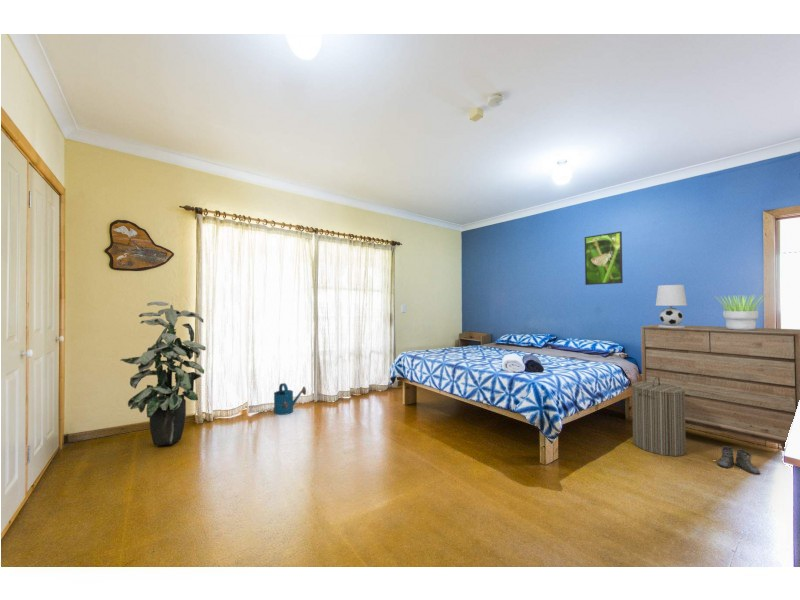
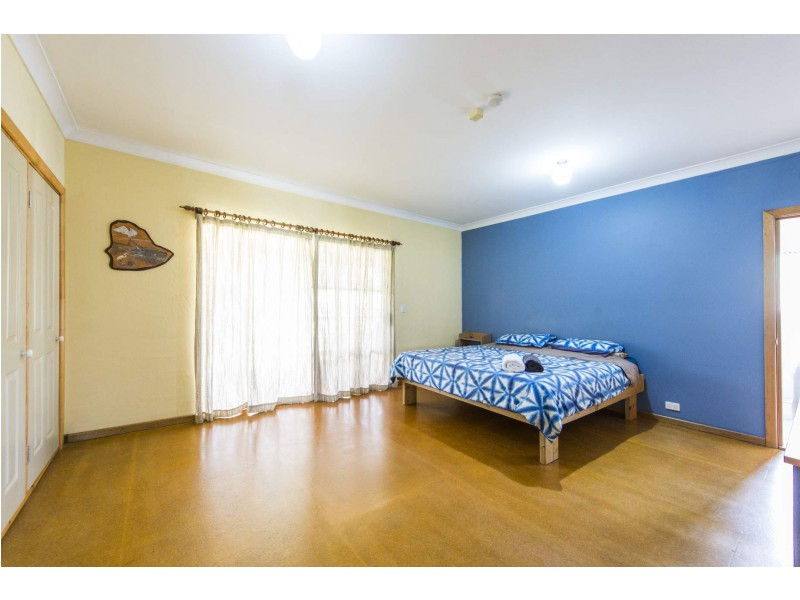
- indoor plant [119,301,207,447]
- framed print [584,231,624,286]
- table lamp [655,284,688,328]
- dresser [640,323,800,468]
- watering can [273,382,307,416]
- boots [717,445,761,476]
- laundry hamper [631,377,687,457]
- potted plant [713,293,770,330]
